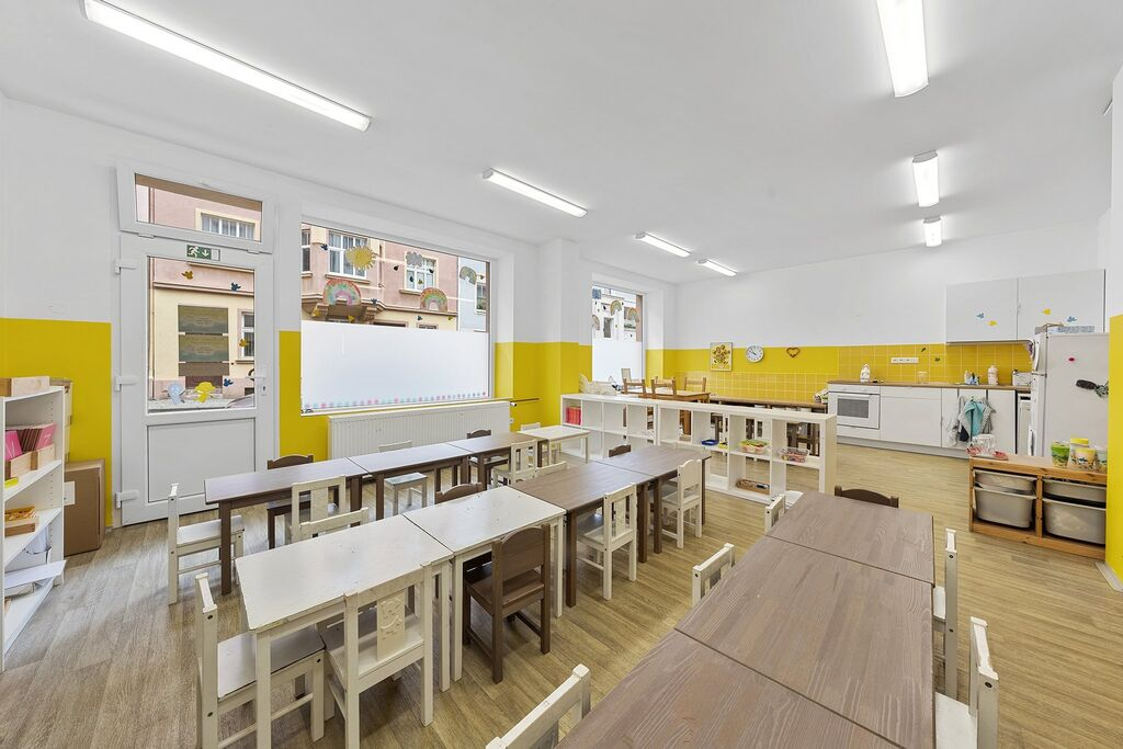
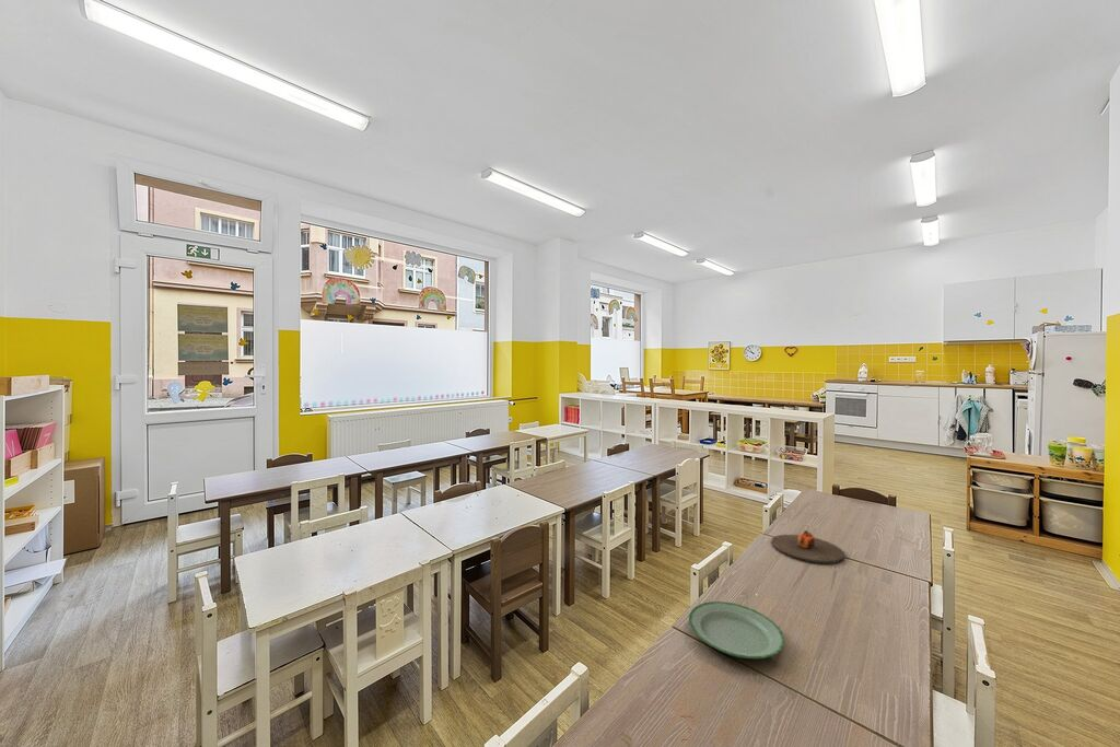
+ plate [688,600,785,660]
+ plate [770,529,847,564]
